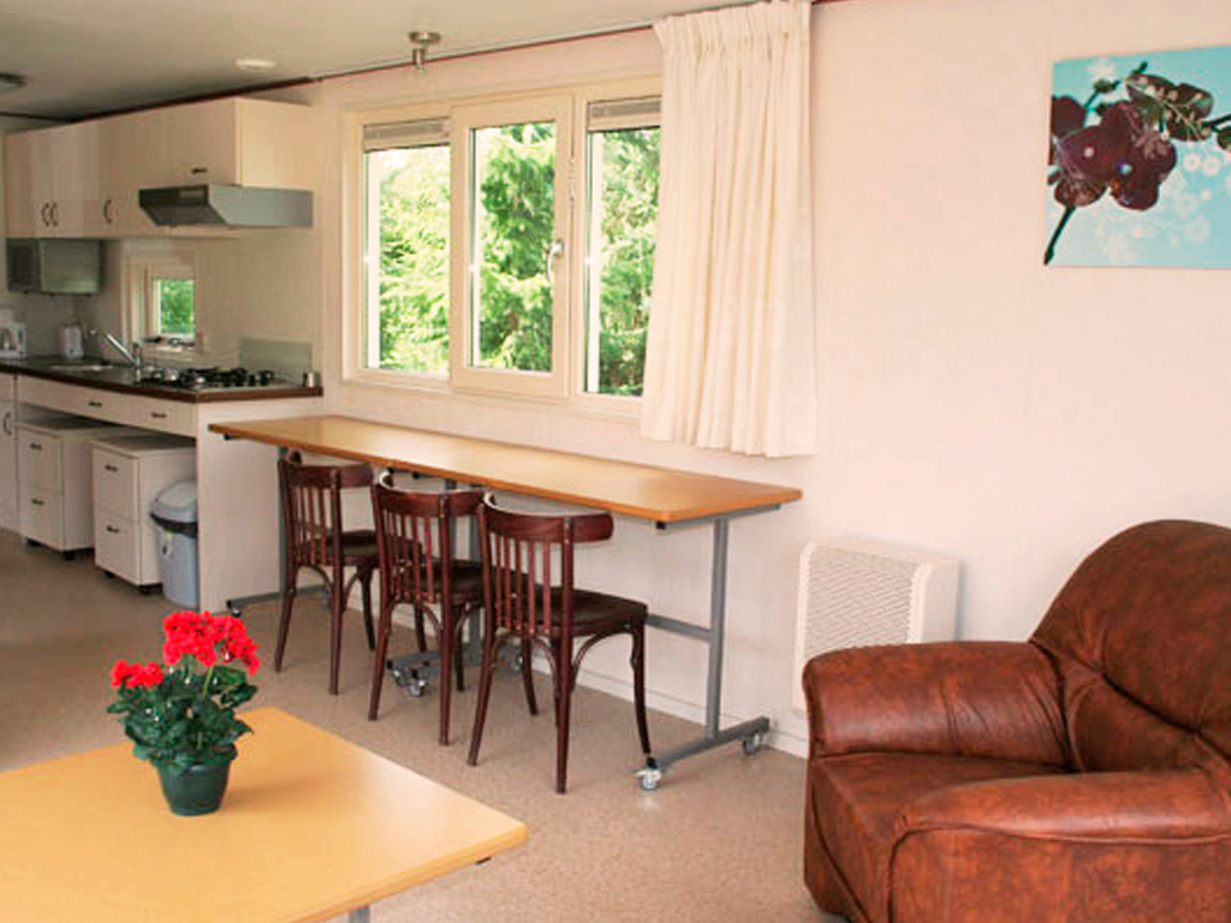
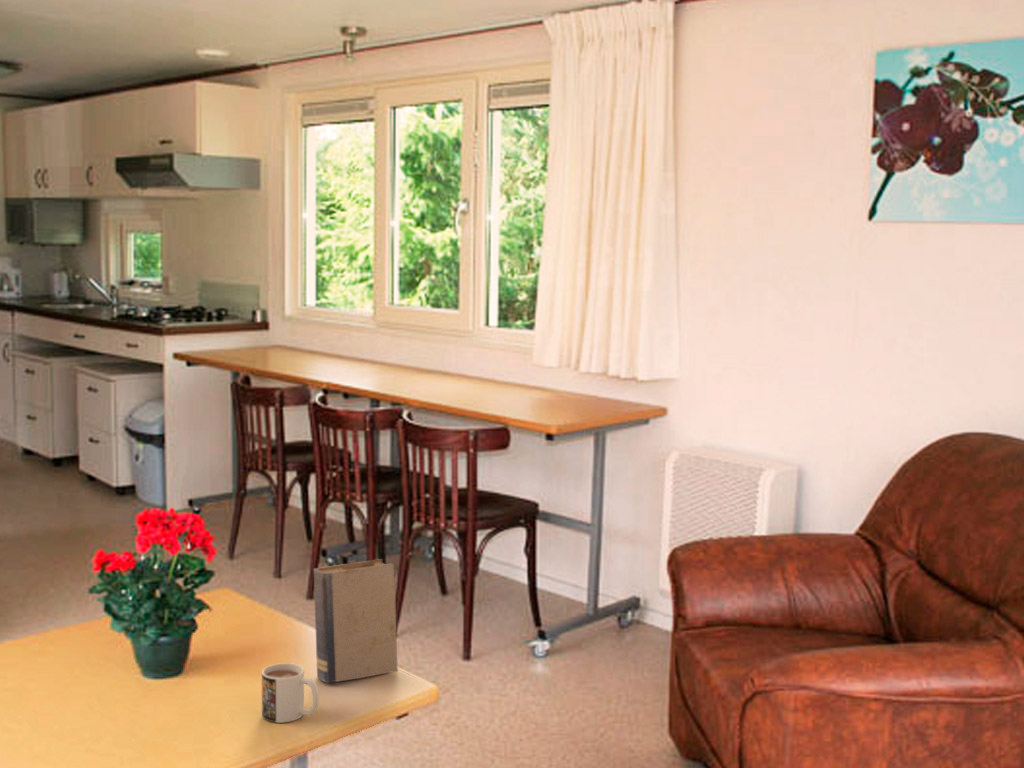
+ book [313,558,399,684]
+ mug [261,662,320,723]
